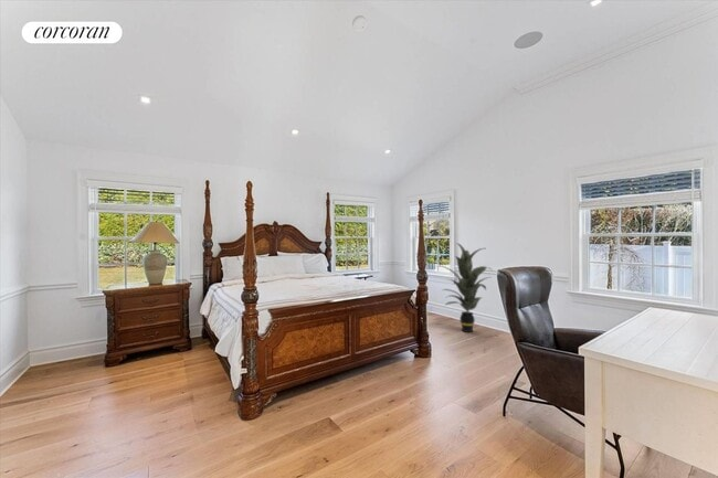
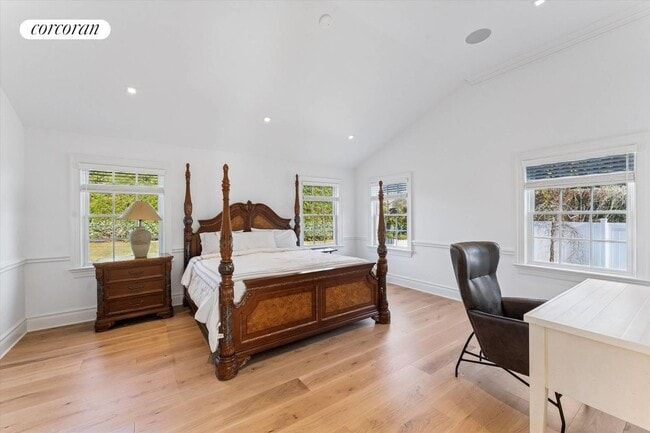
- indoor plant [433,242,494,333]
